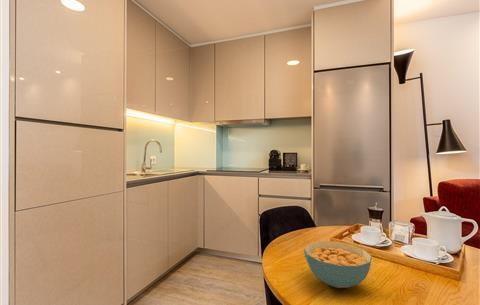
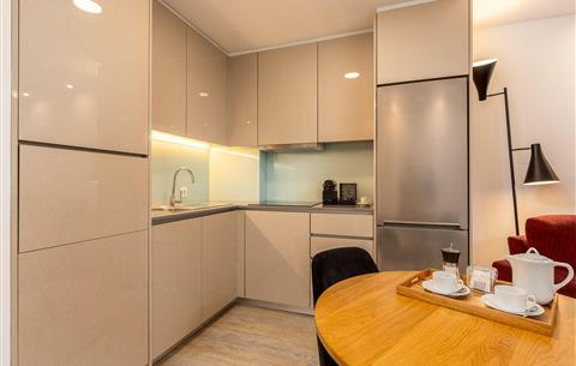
- cereal bowl [303,240,373,289]
